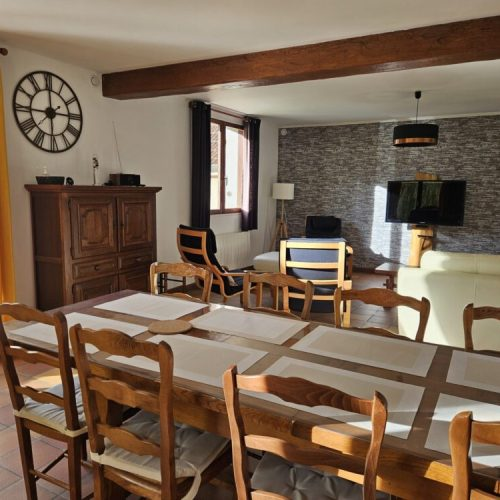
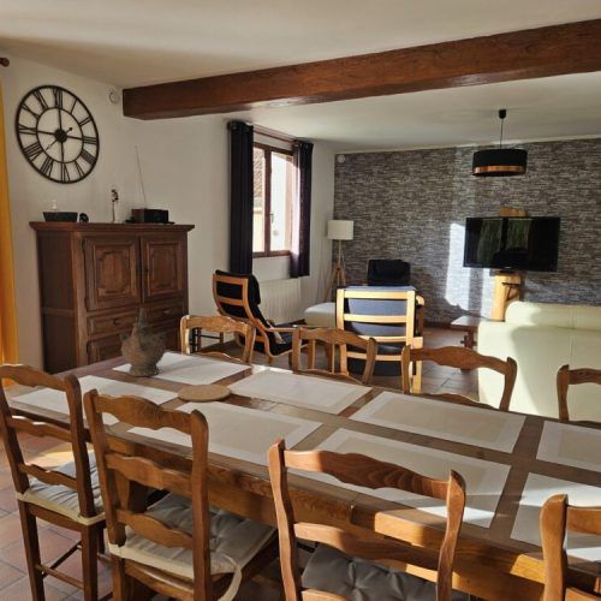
+ ceremonial vessel [119,307,167,377]
